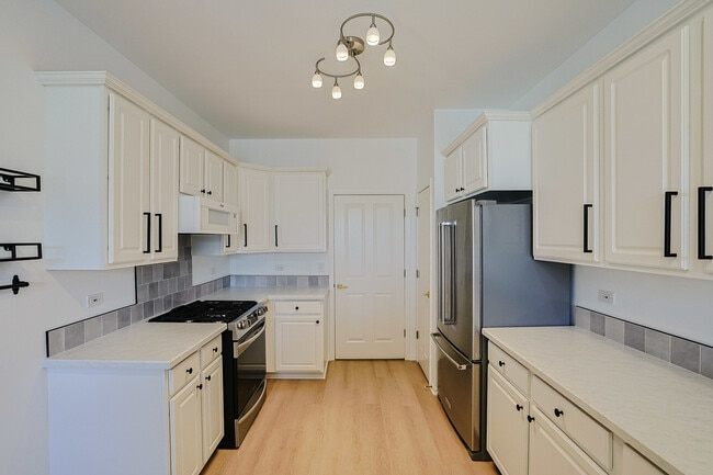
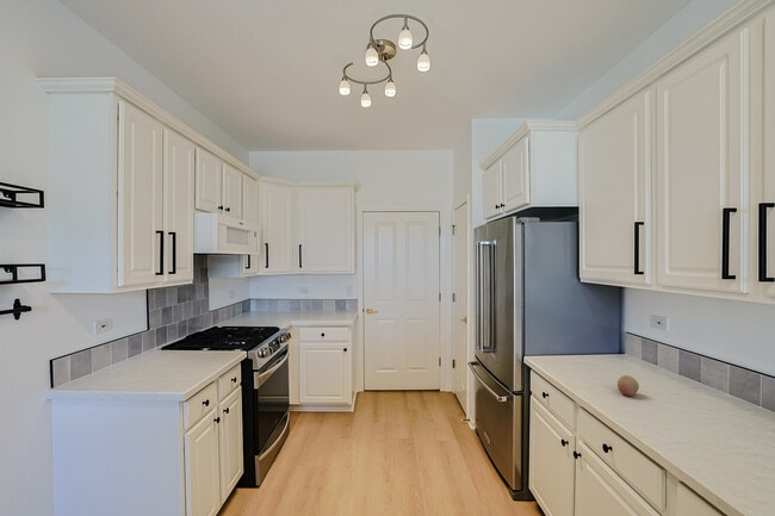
+ fruit [616,374,640,397]
